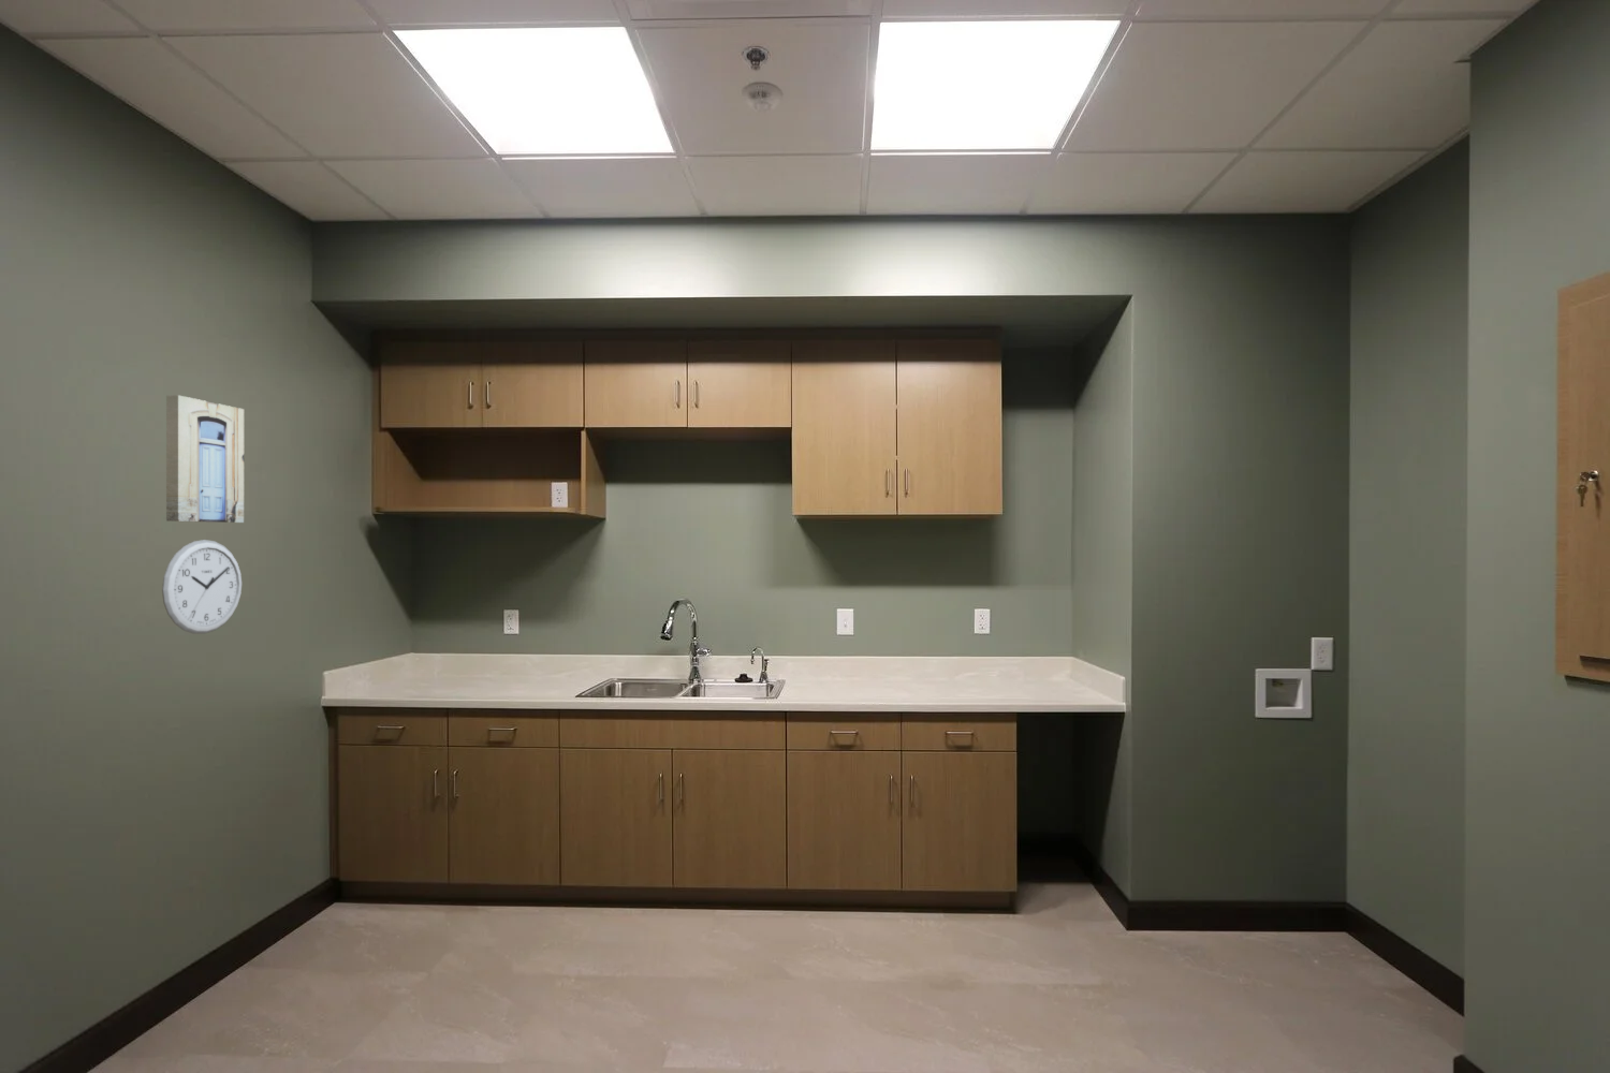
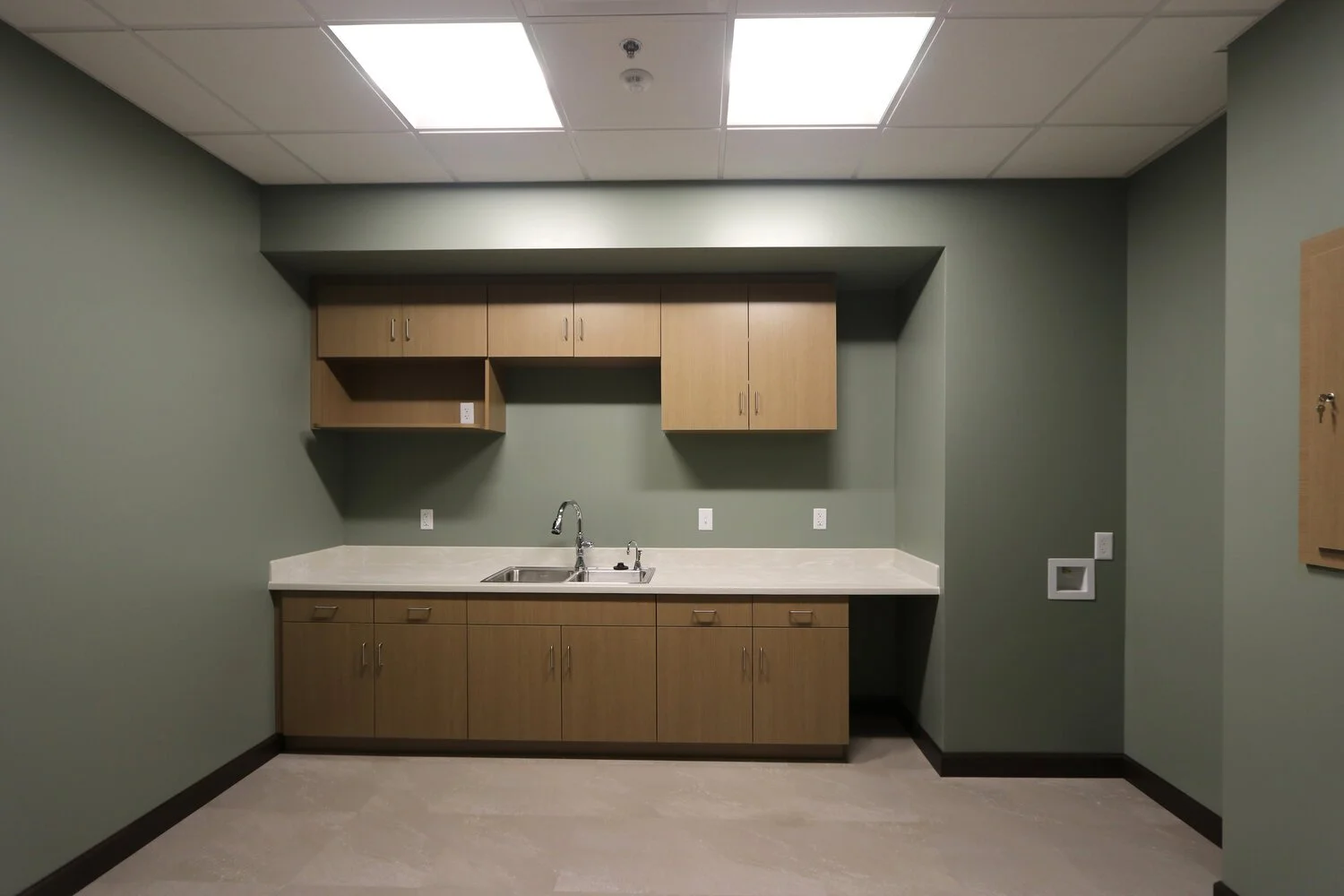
- wall art [165,394,244,523]
- wall clock [161,539,242,635]
